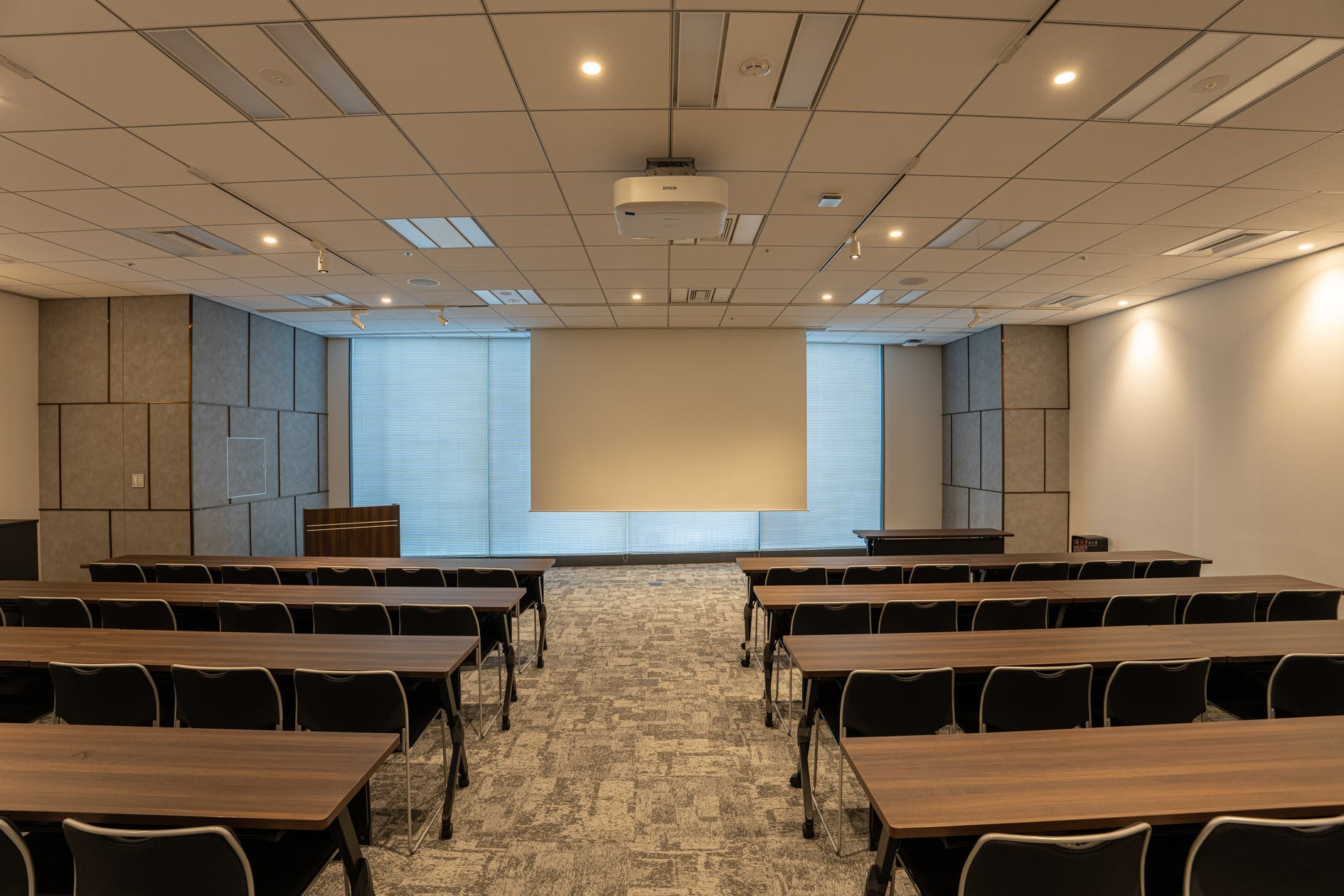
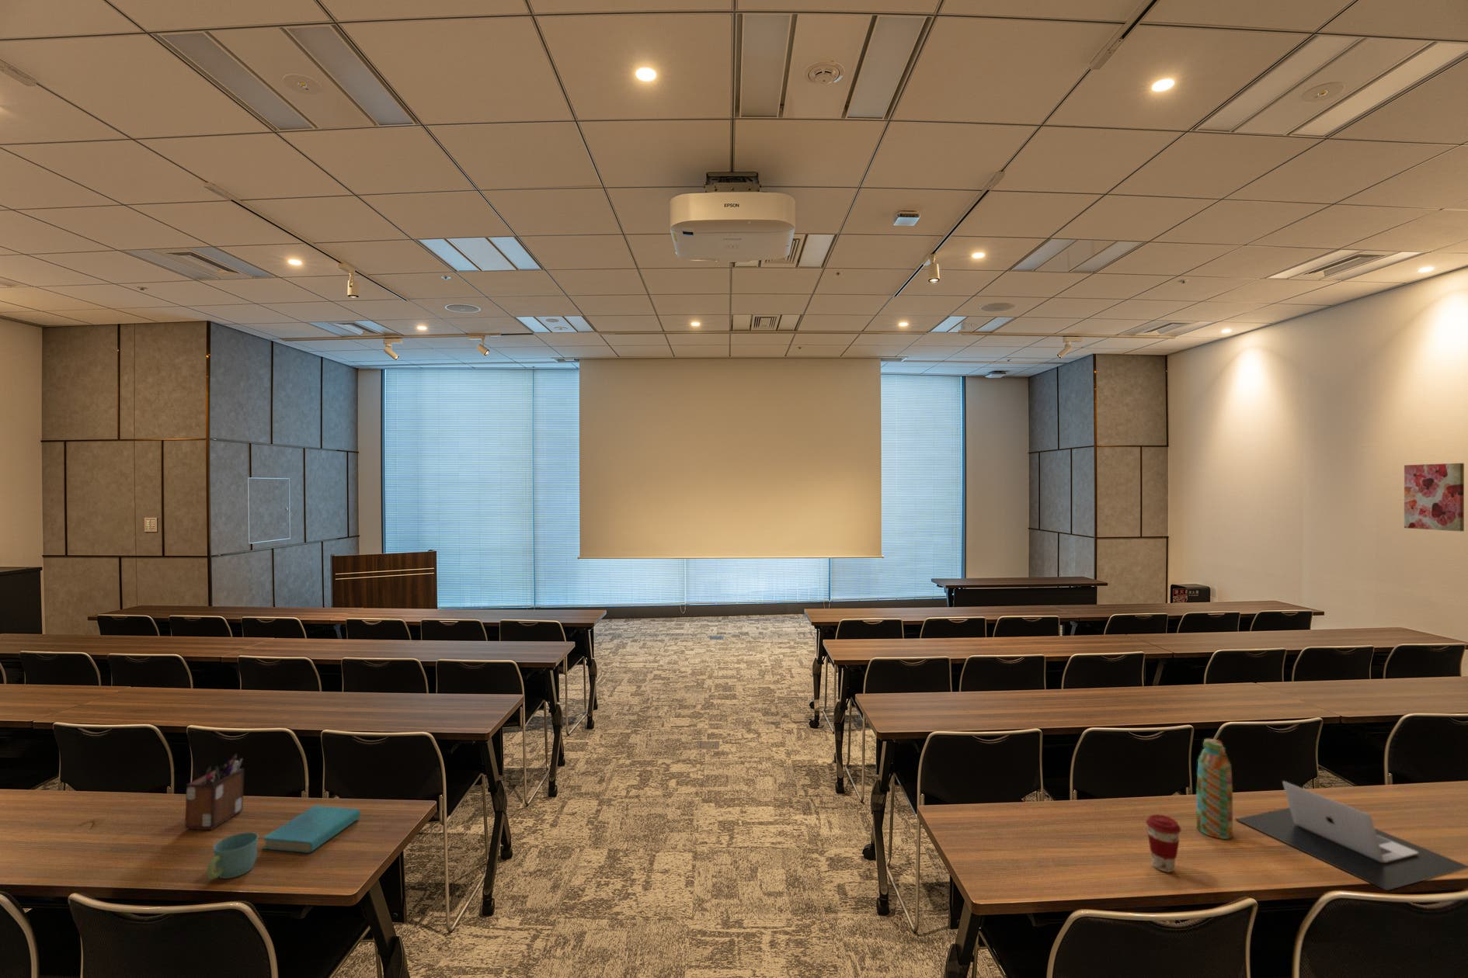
+ coffee cup [1145,813,1182,873]
+ laptop [1234,780,1468,891]
+ book [262,804,362,854]
+ desk organizer [185,753,245,831]
+ wall art [1404,463,1465,532]
+ water bottle [1195,738,1233,839]
+ mug [206,832,260,880]
